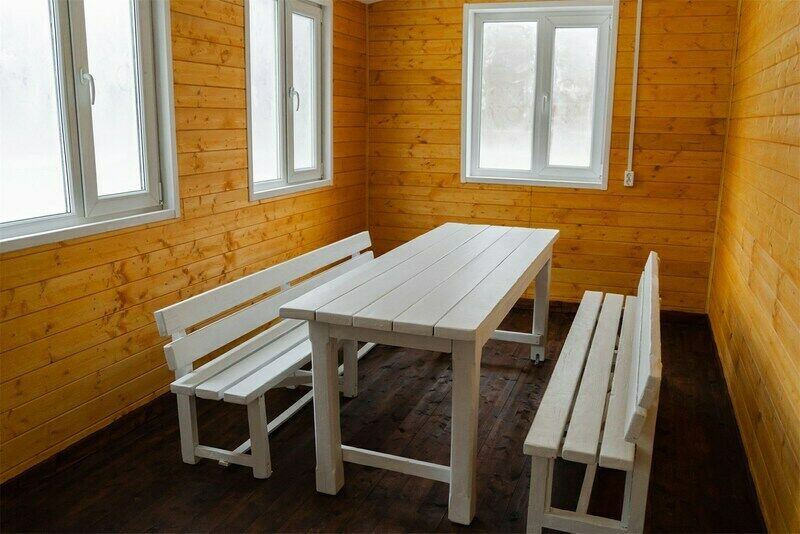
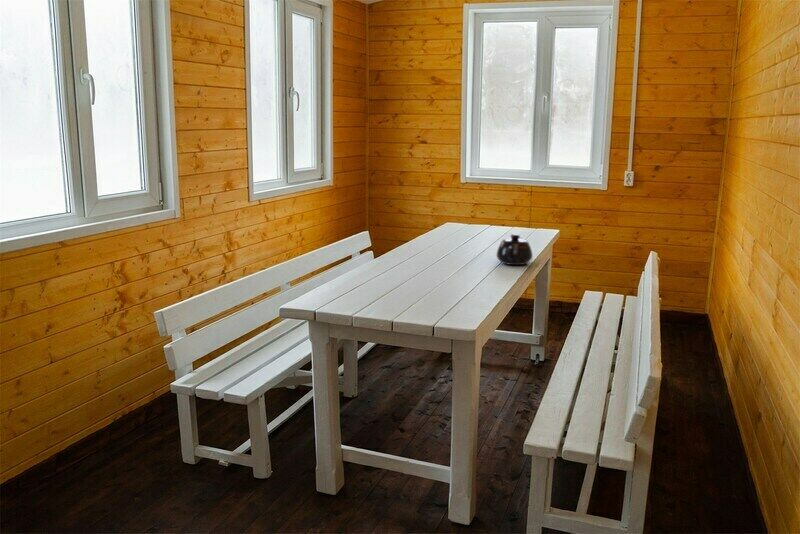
+ teapot [495,233,534,266]
